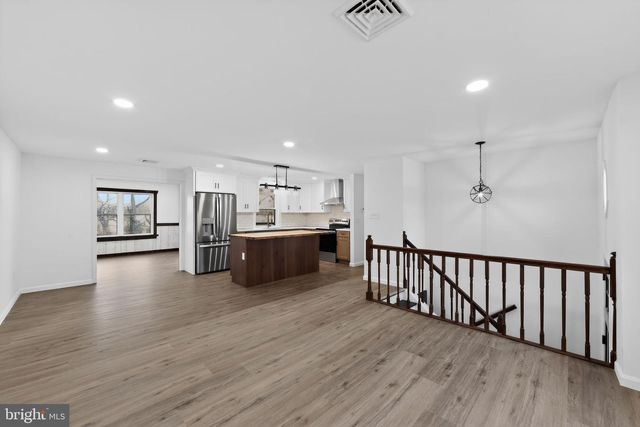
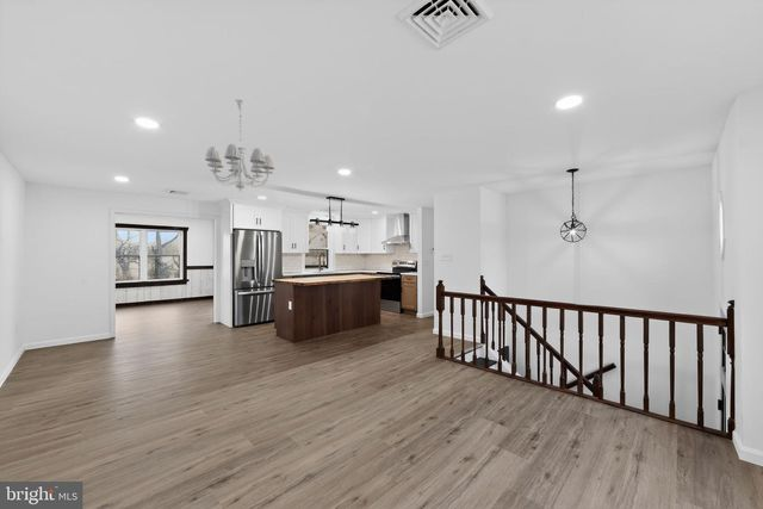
+ chandelier [204,98,275,193]
